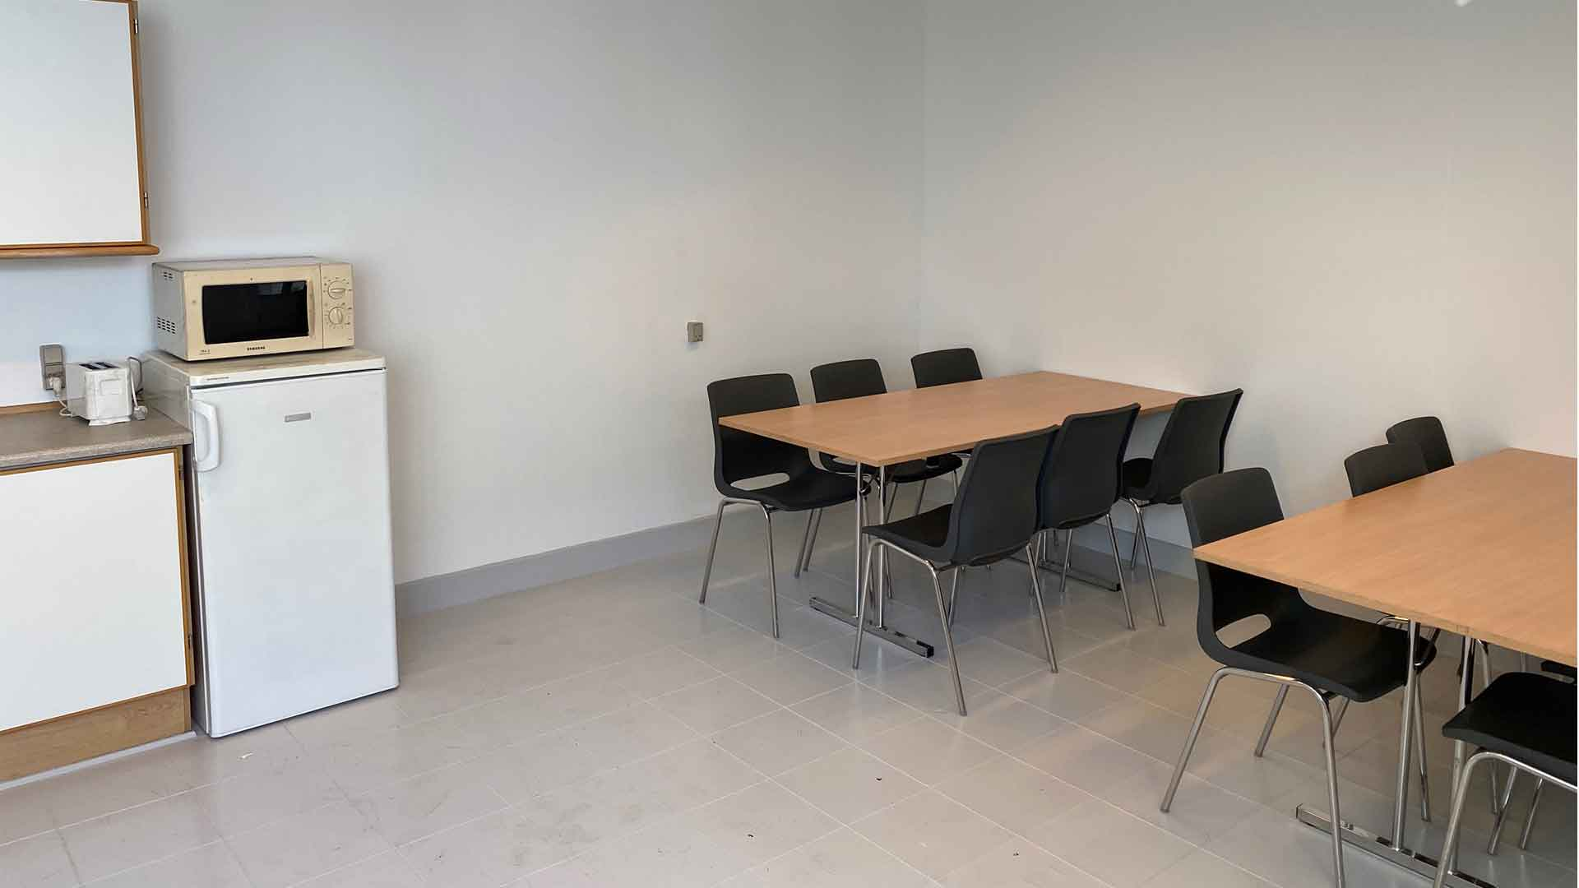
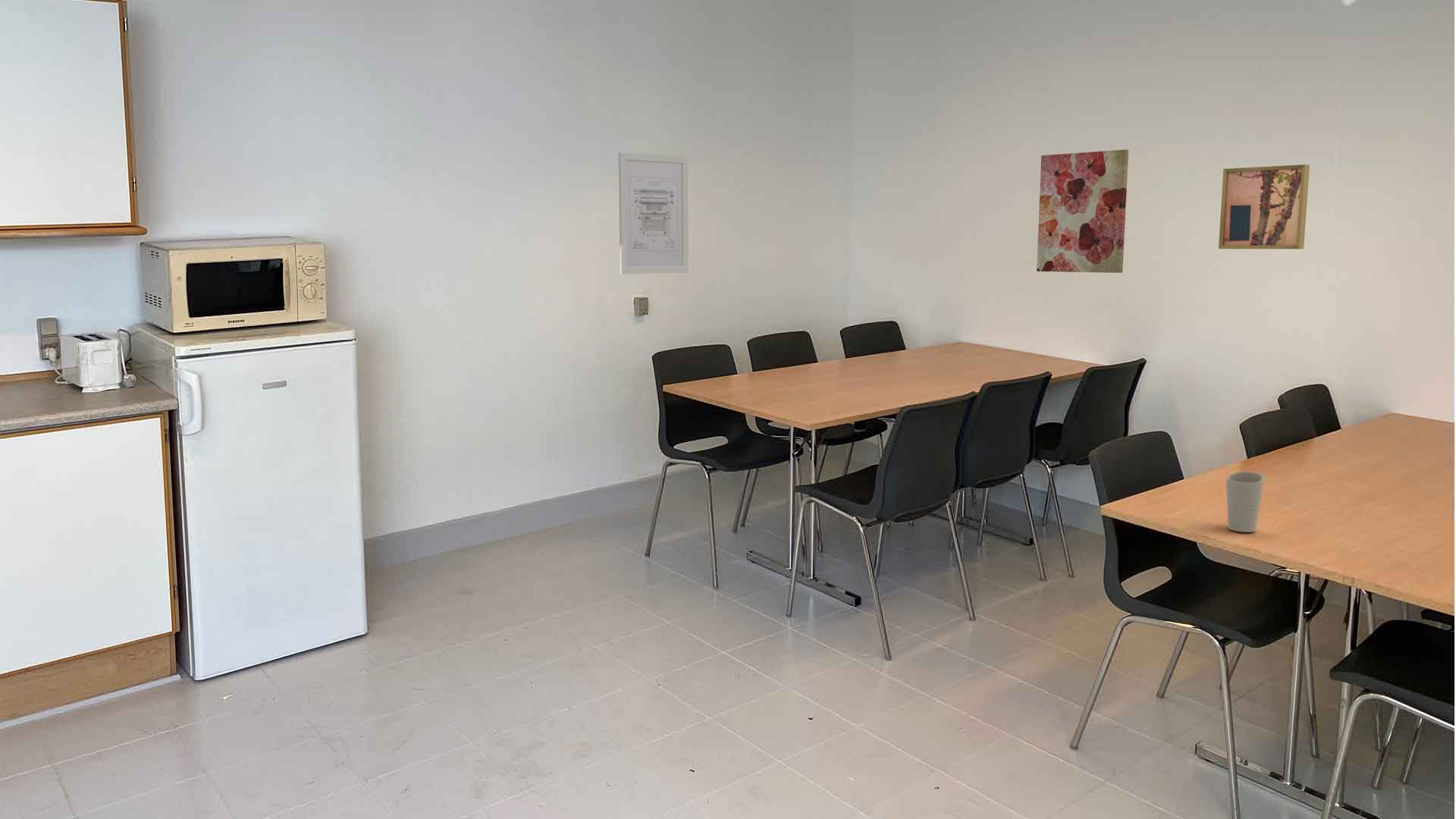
+ wall art [1218,164,1310,249]
+ wall art [1036,149,1129,274]
+ cup [1225,471,1265,533]
+ wall art [618,152,689,275]
